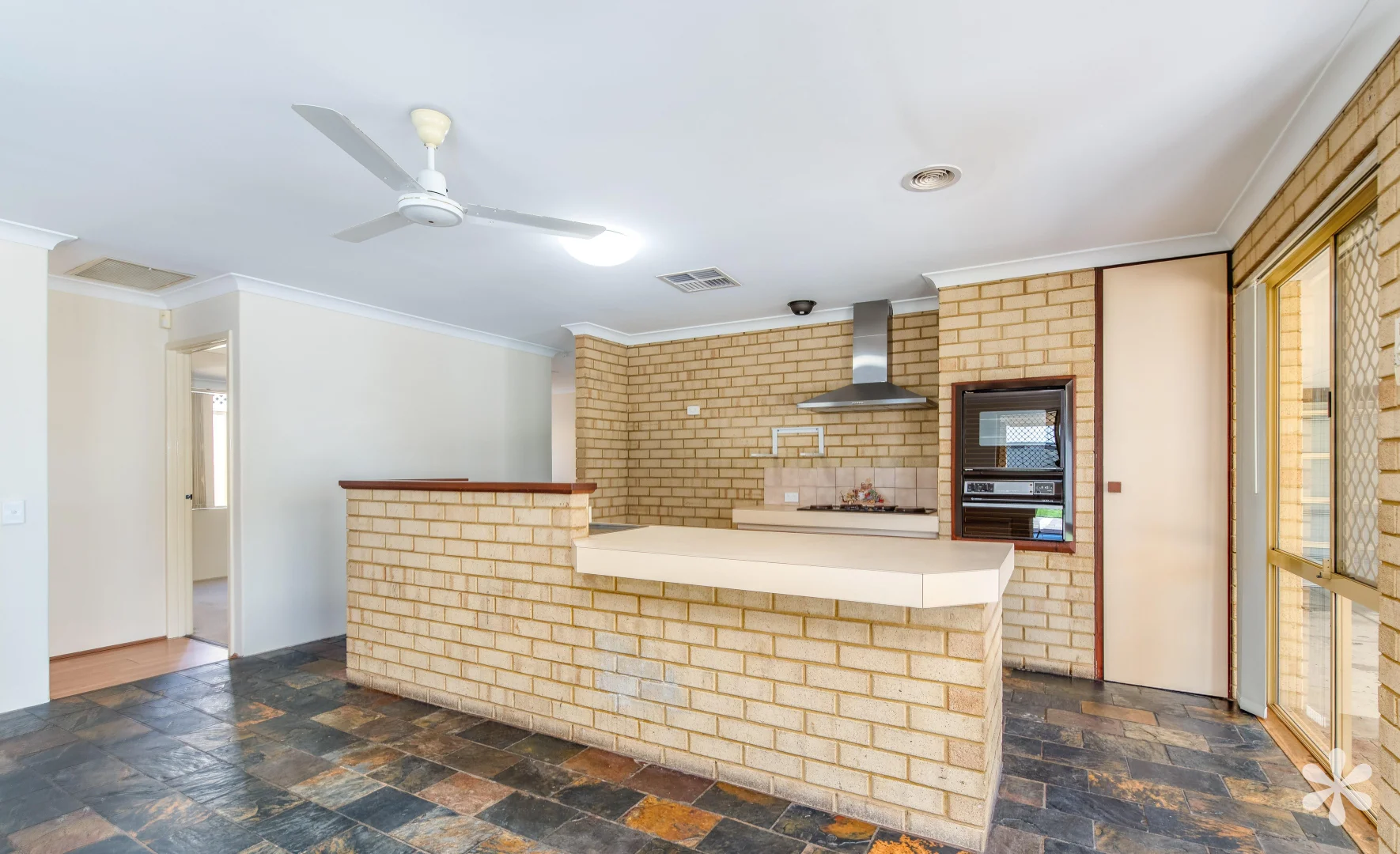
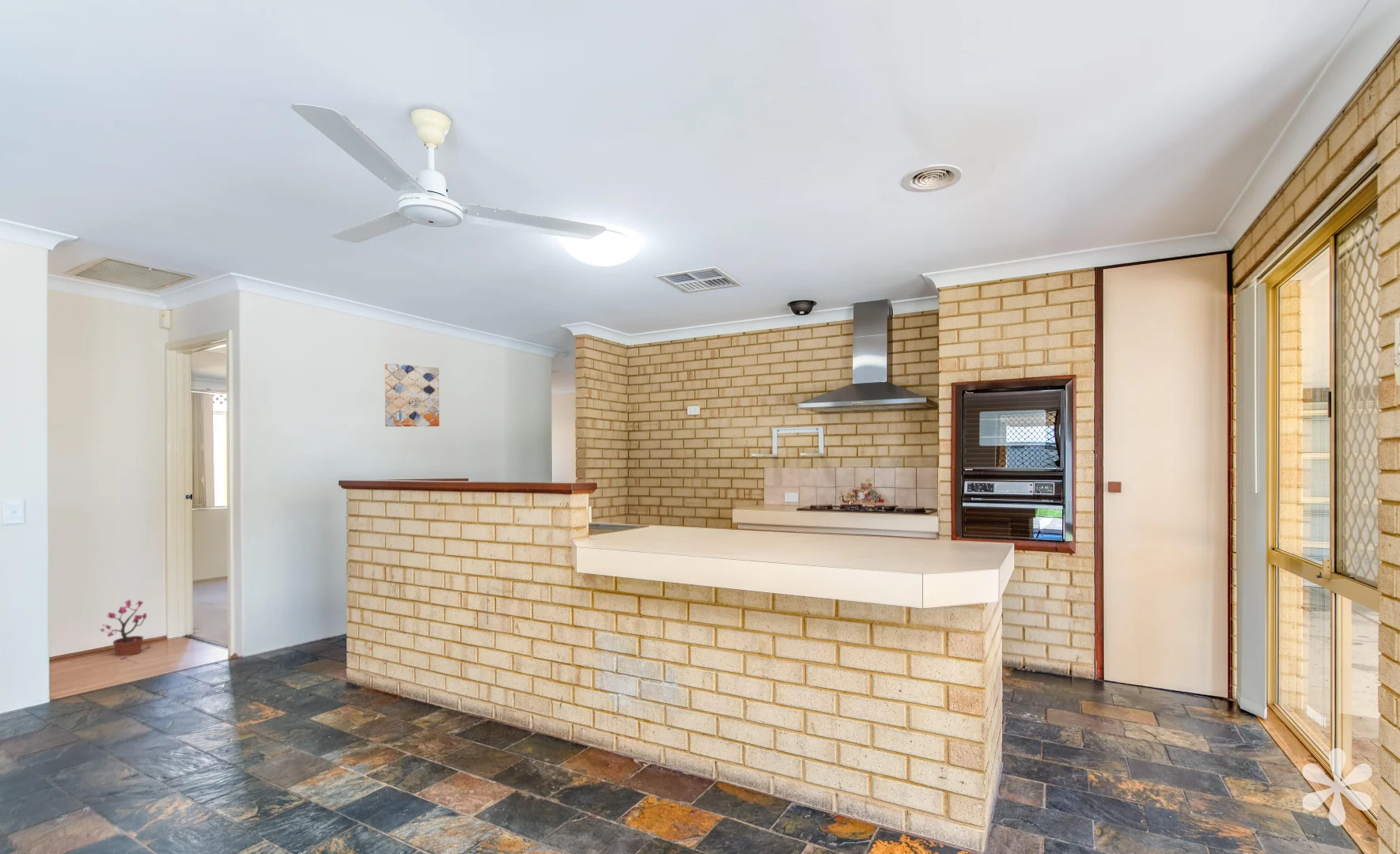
+ wall art [384,363,440,427]
+ potted plant [98,599,152,660]
